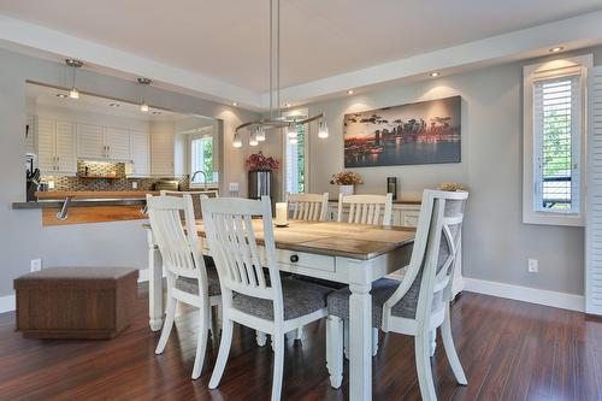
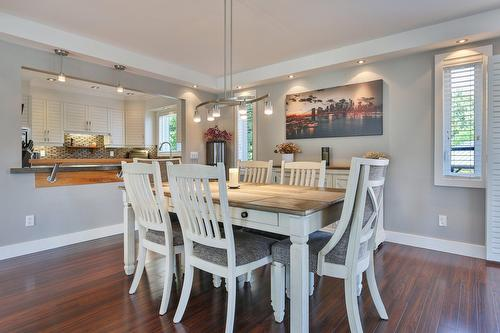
- bench [12,265,141,340]
